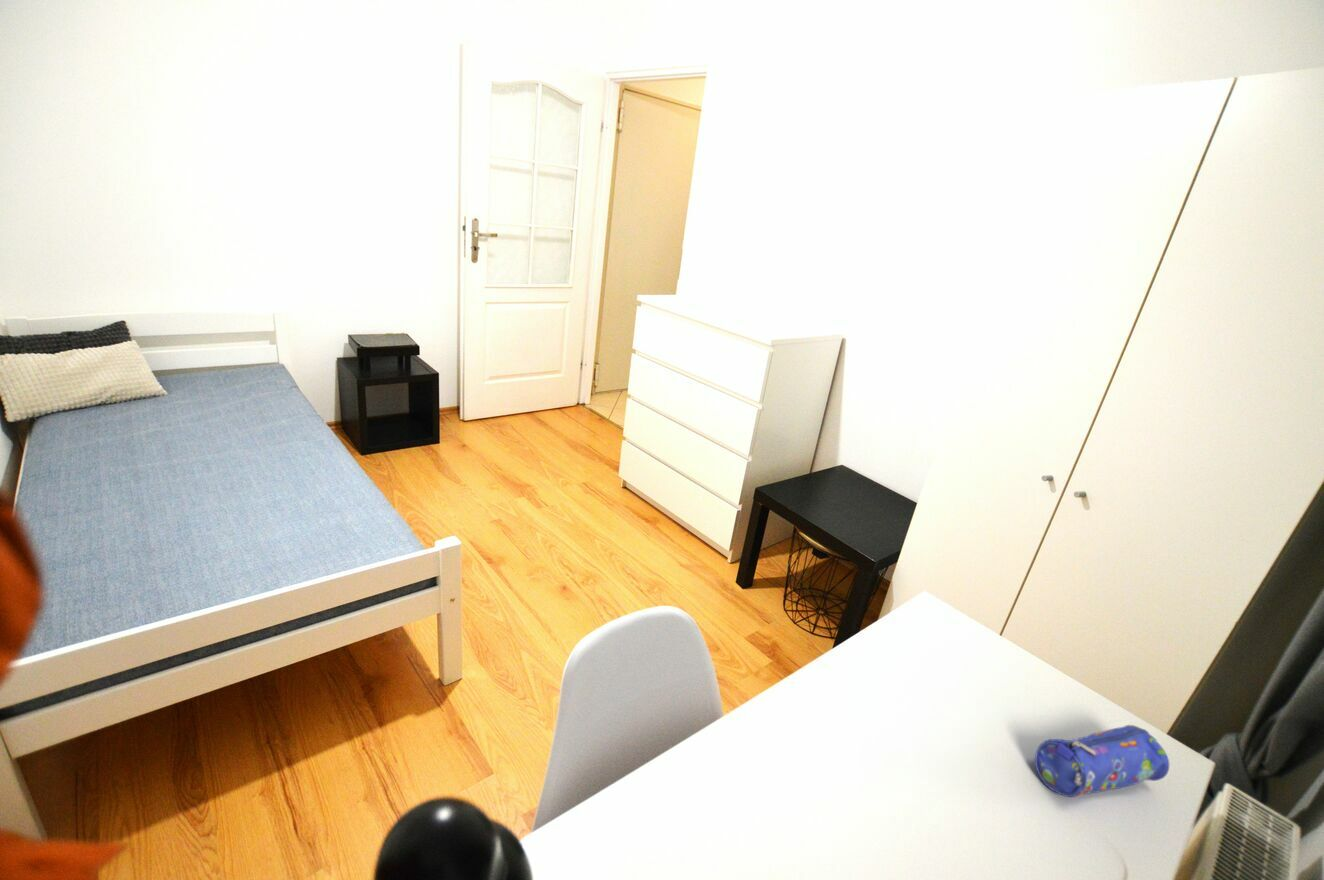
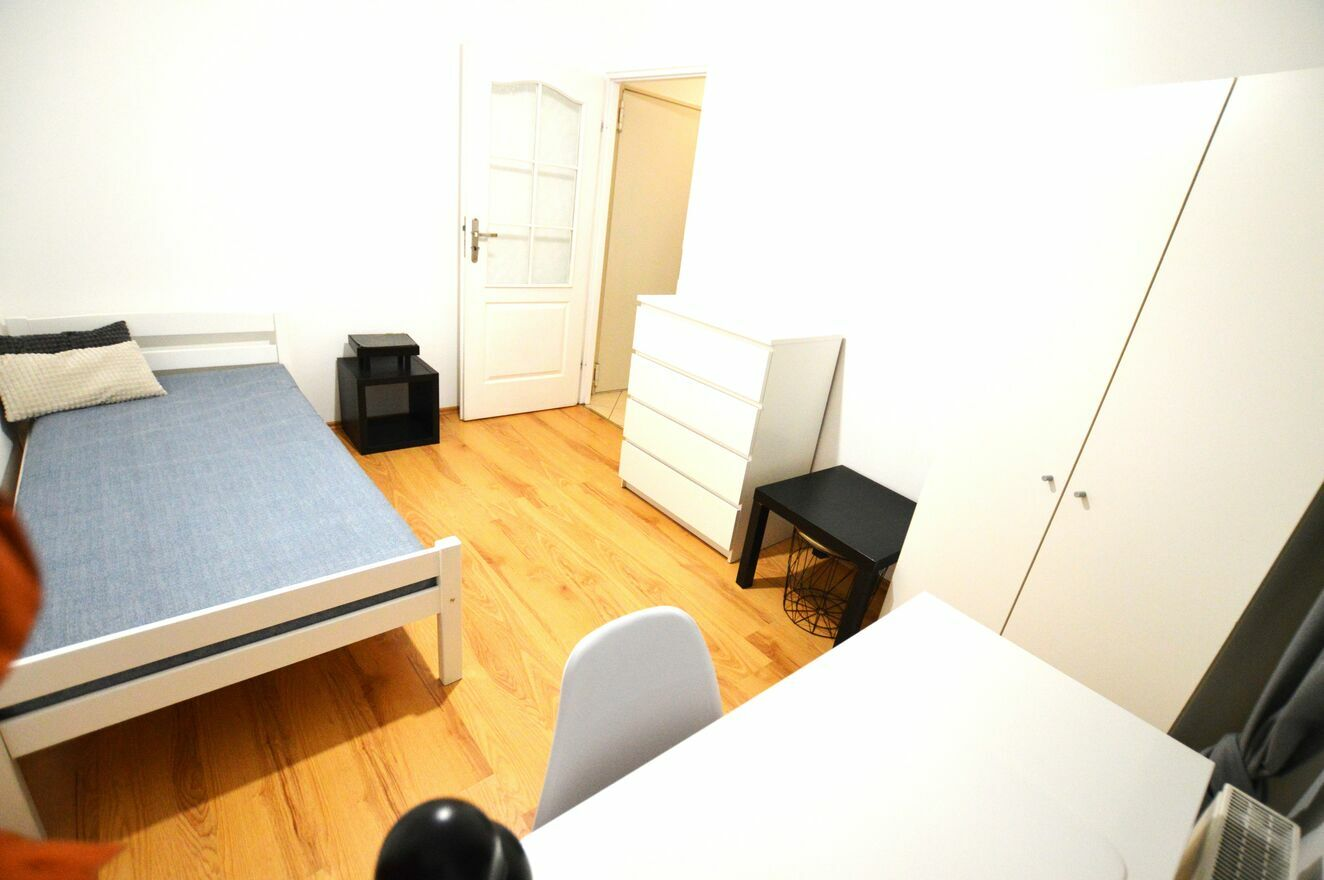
- pencil case [1034,724,1170,798]
